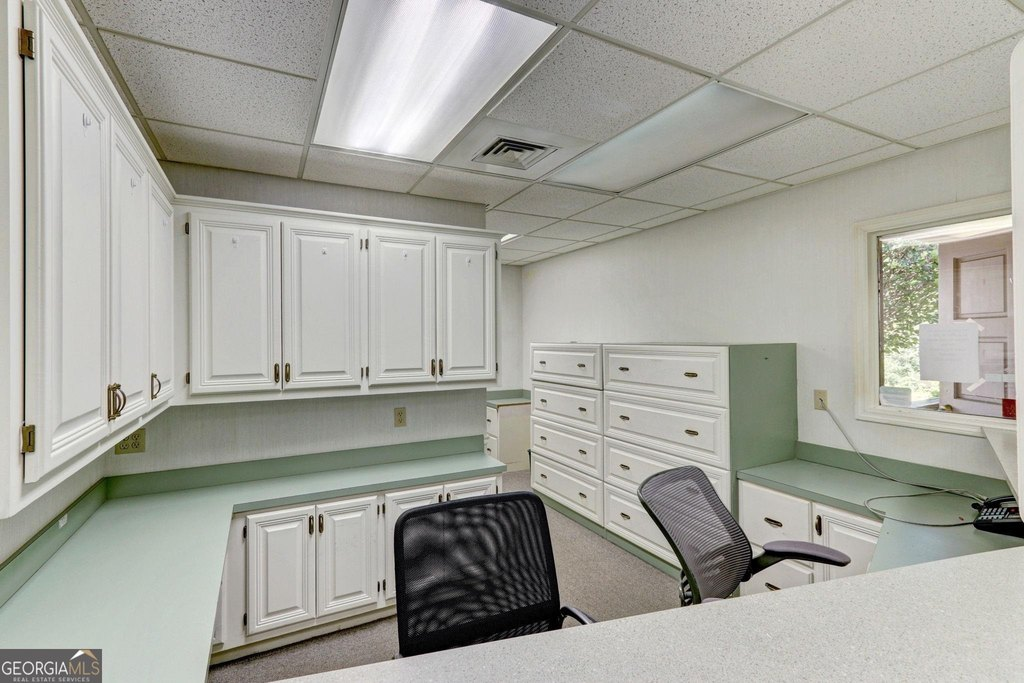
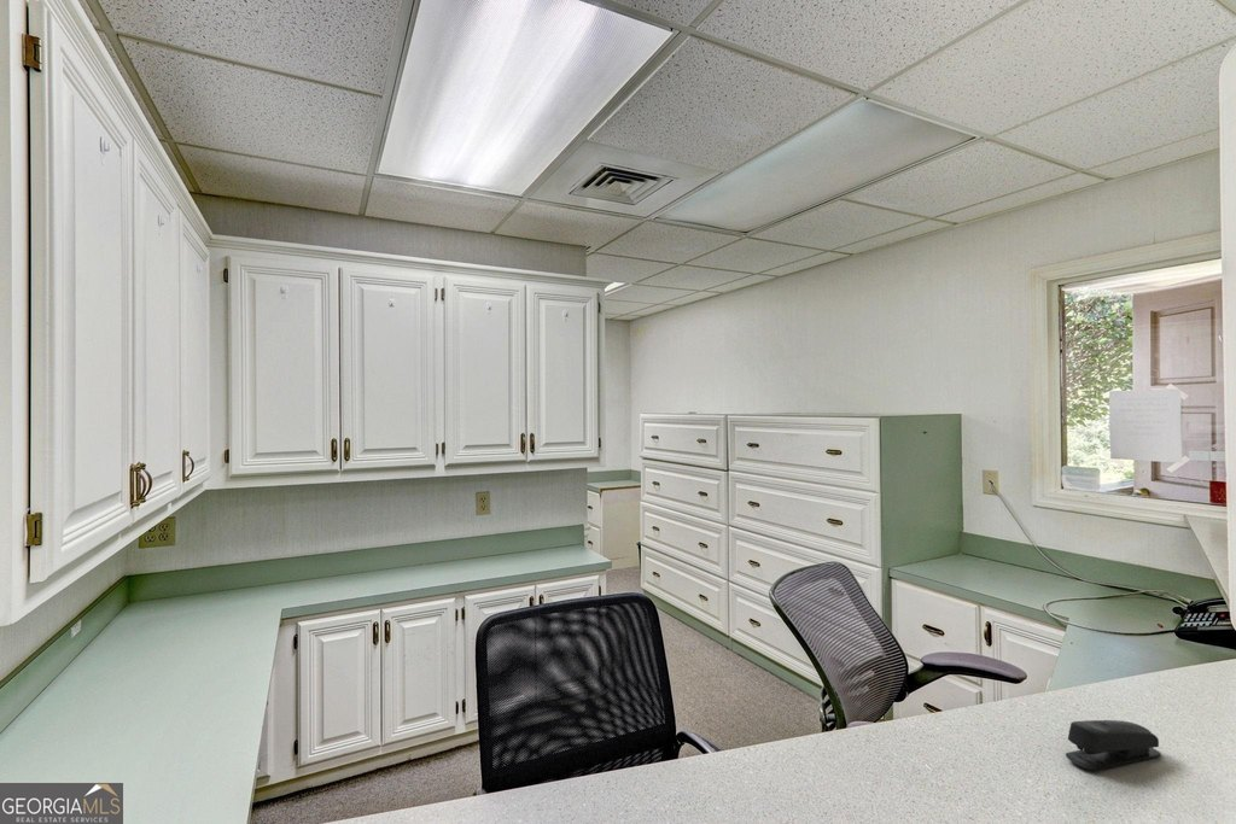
+ stapler [1065,719,1162,771]
